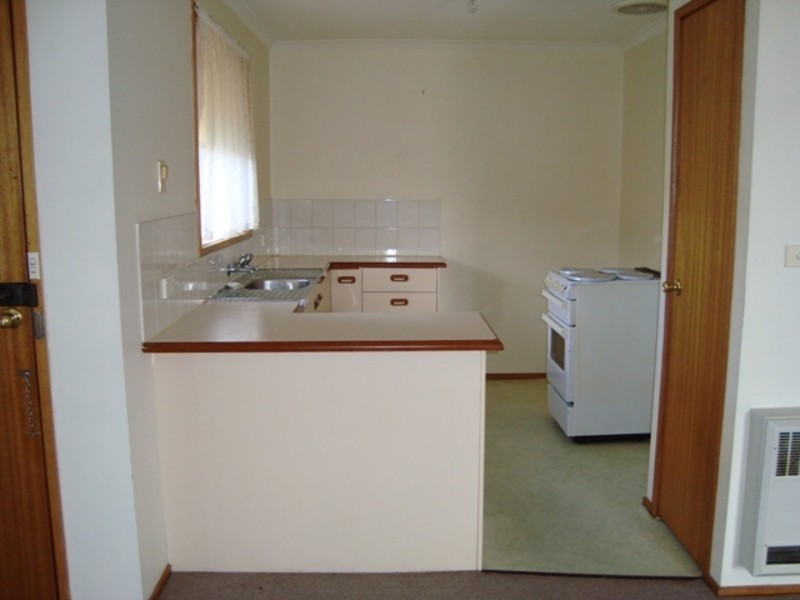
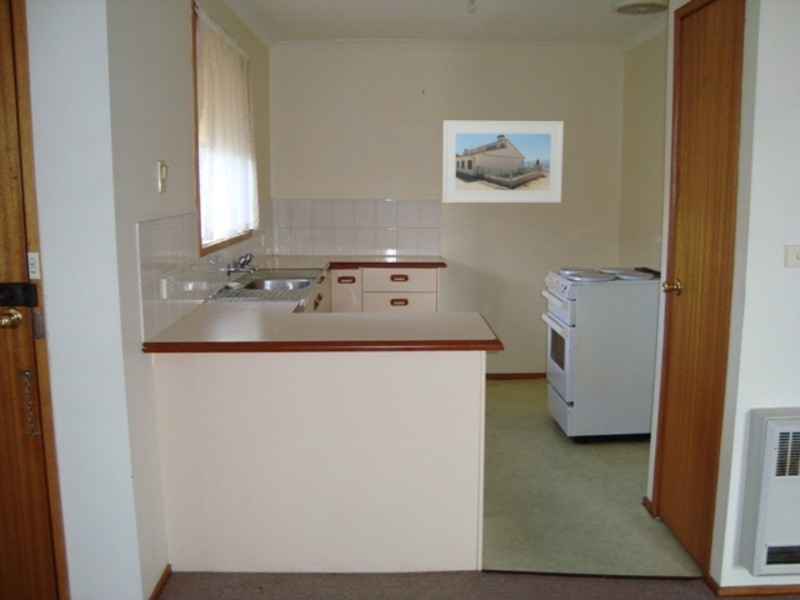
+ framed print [442,120,565,204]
